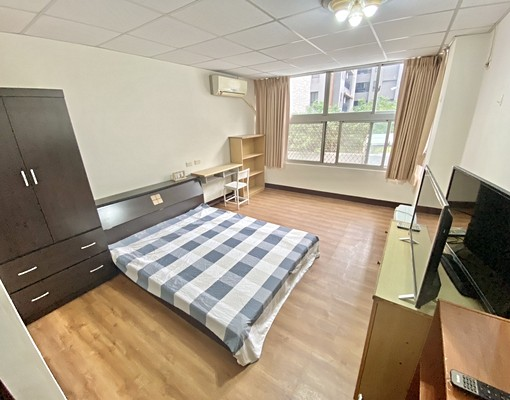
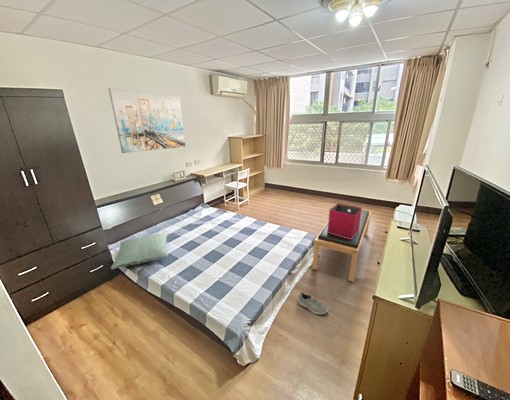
+ sneaker [297,291,329,315]
+ pillow [110,232,170,270]
+ storage bin [327,202,363,239]
+ bench [311,209,372,283]
+ wall art [108,87,186,154]
